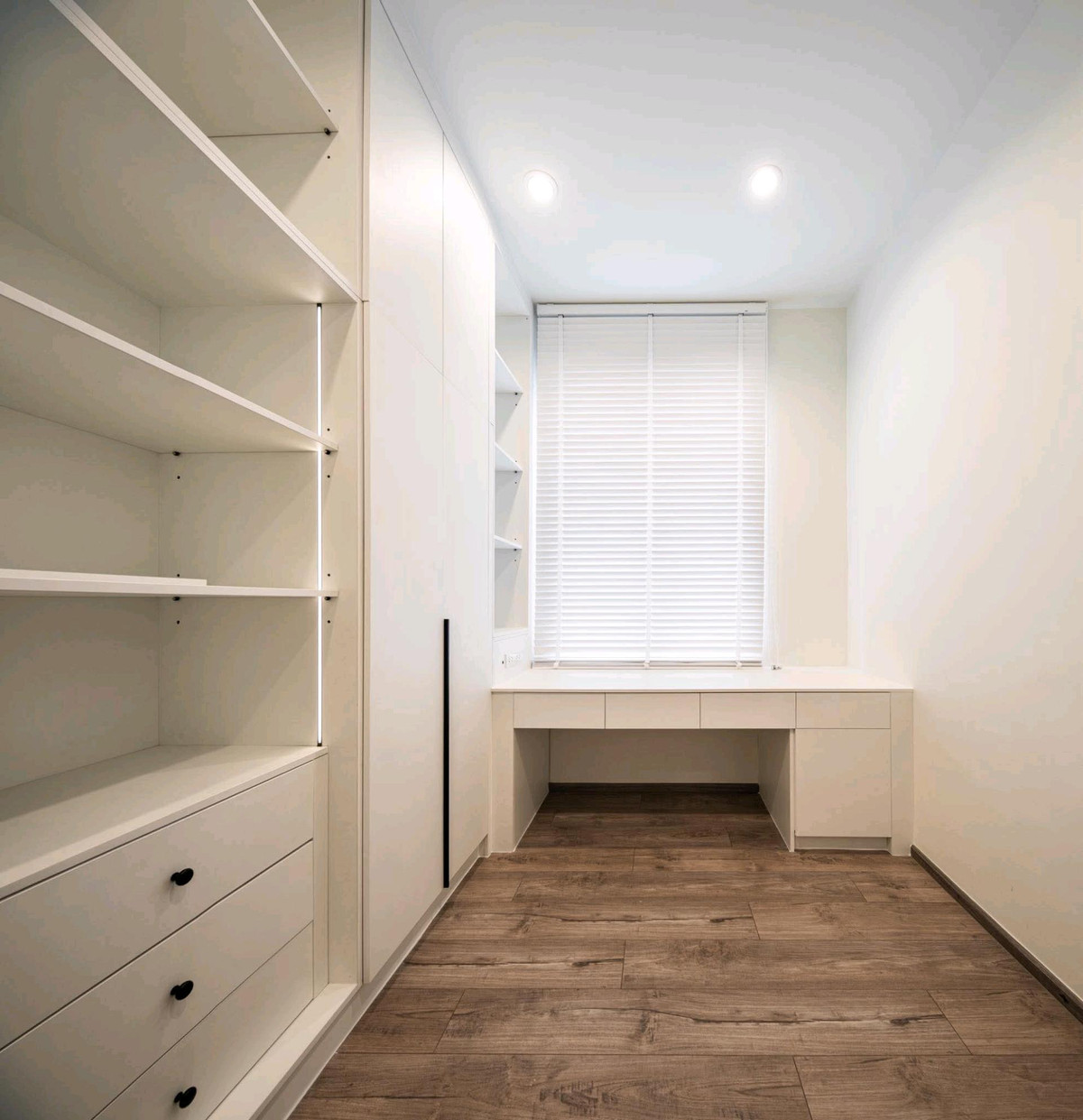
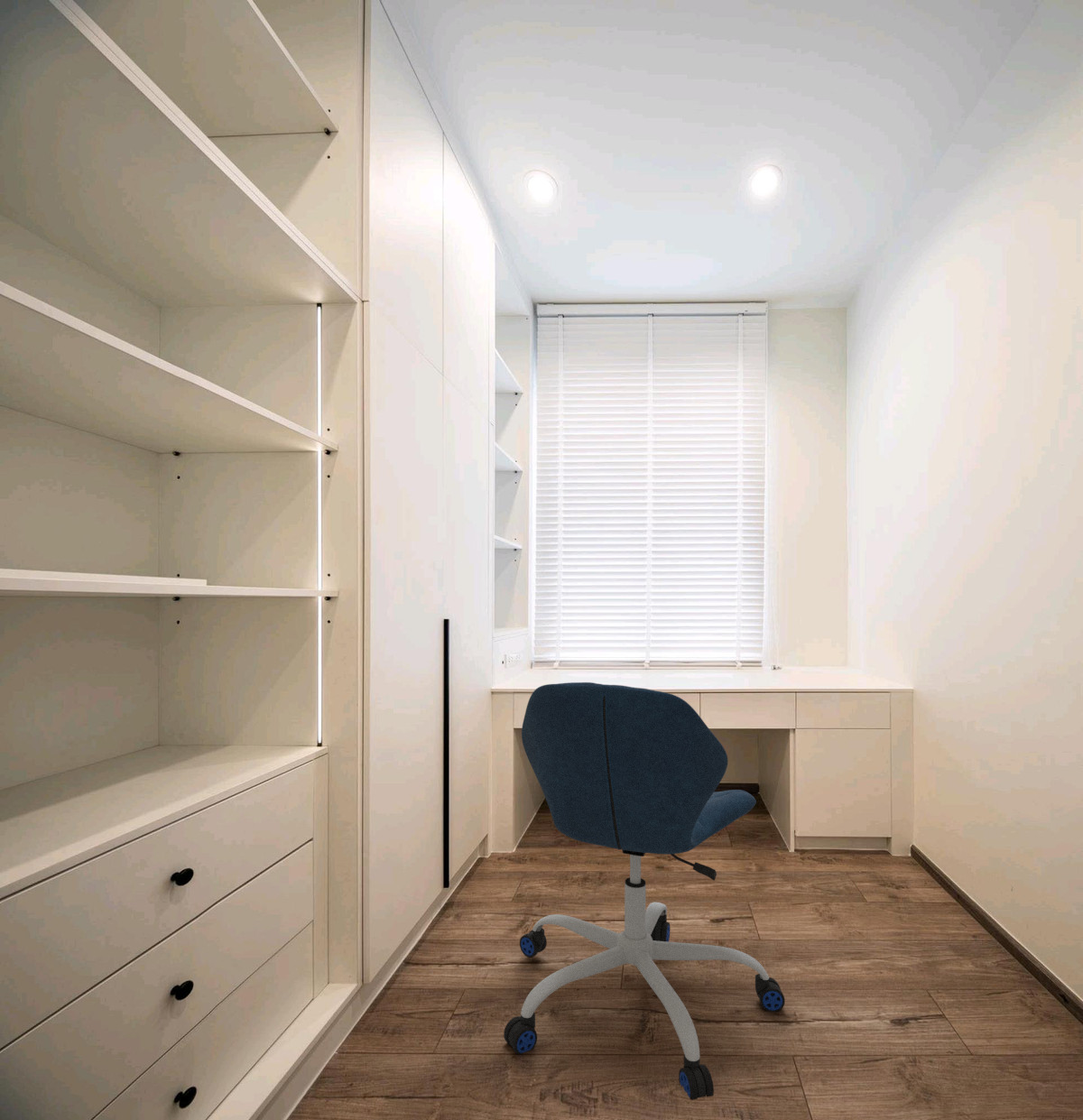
+ office chair [503,681,786,1101]
